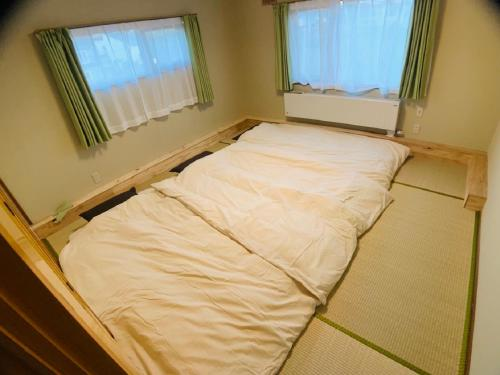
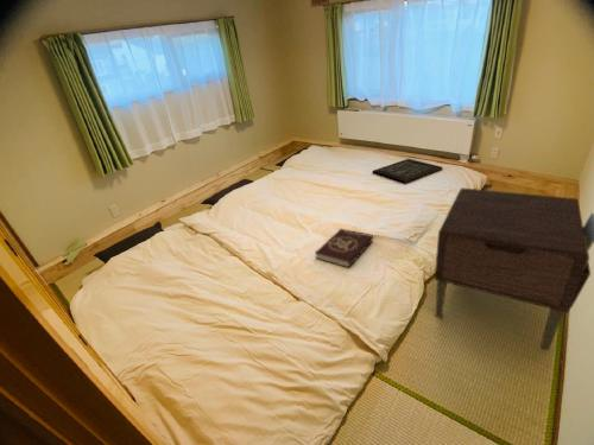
+ nightstand [434,186,594,352]
+ tray [371,158,444,184]
+ book [314,228,374,269]
